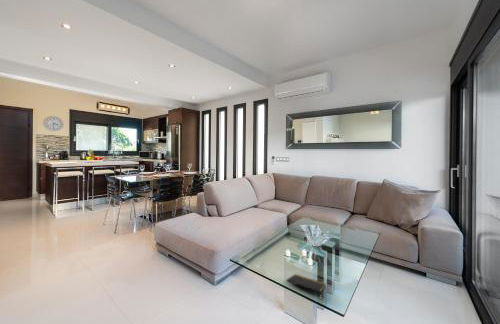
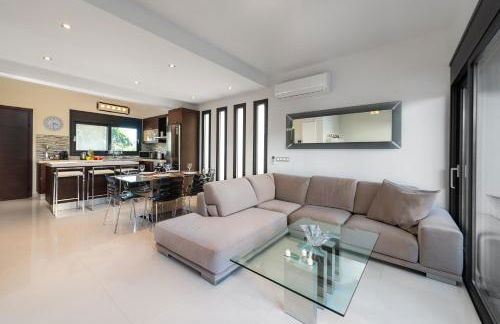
- notepad [286,273,327,294]
